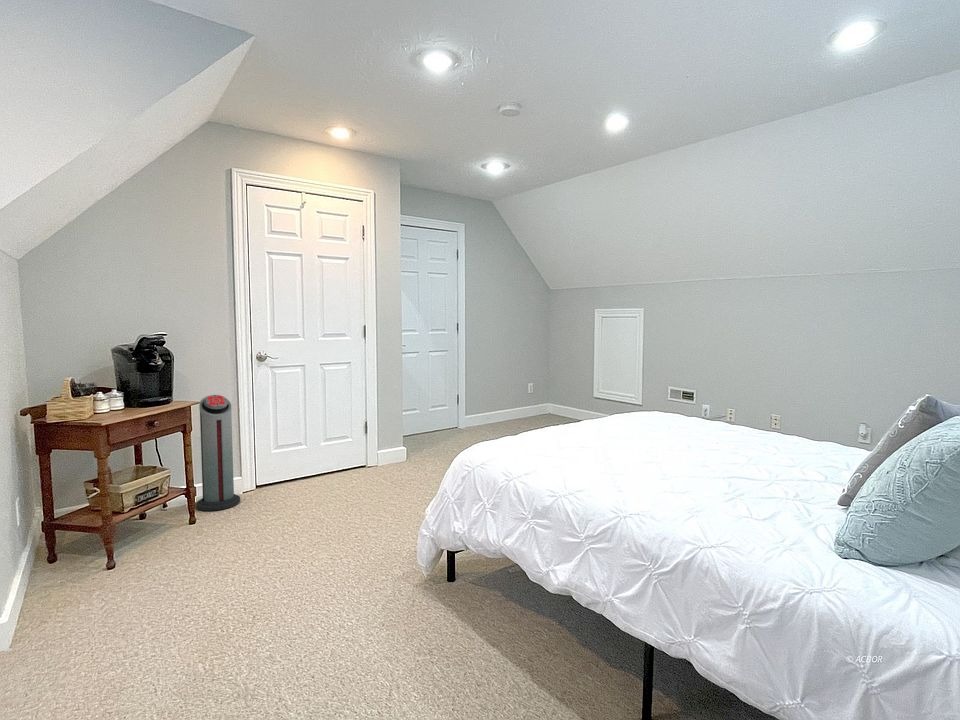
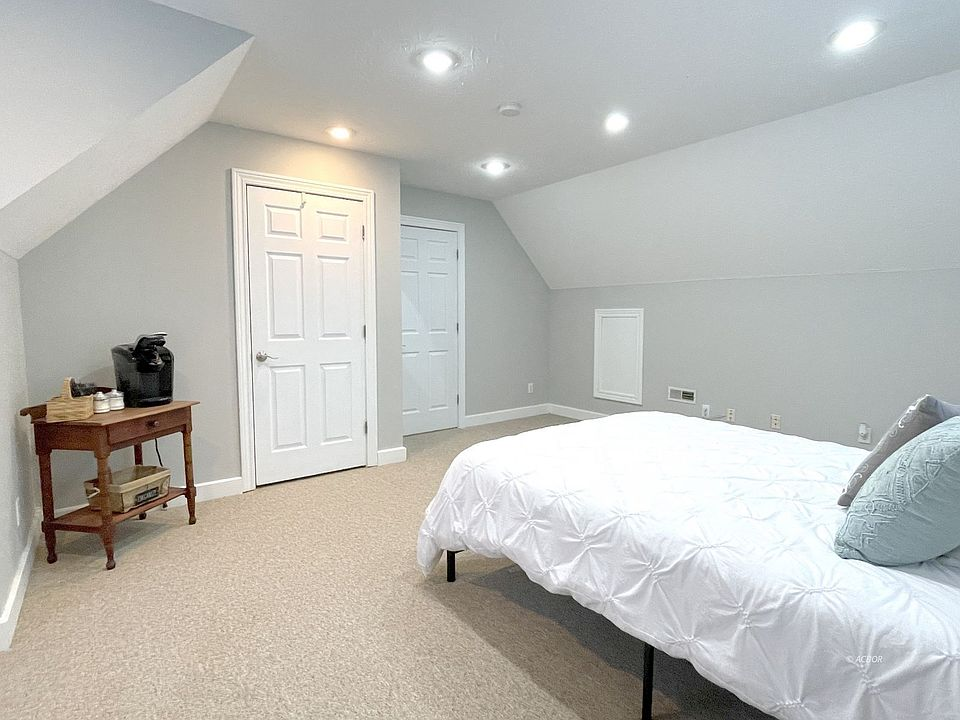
- air purifier [195,394,241,512]
